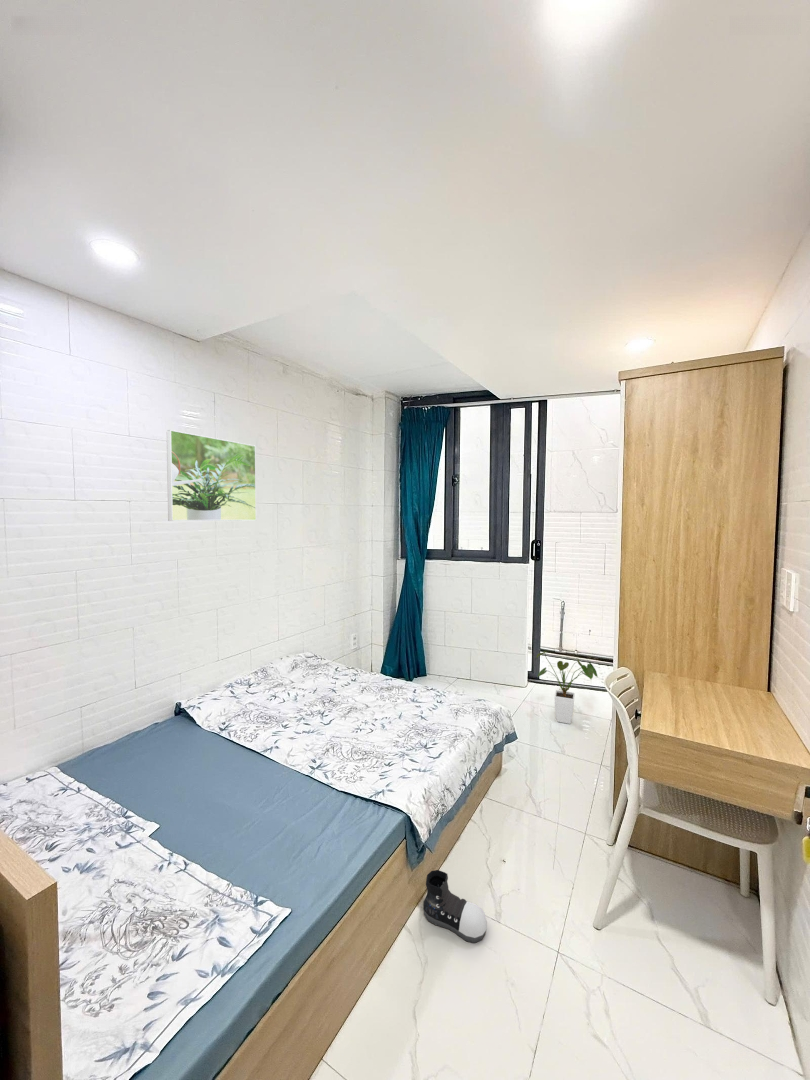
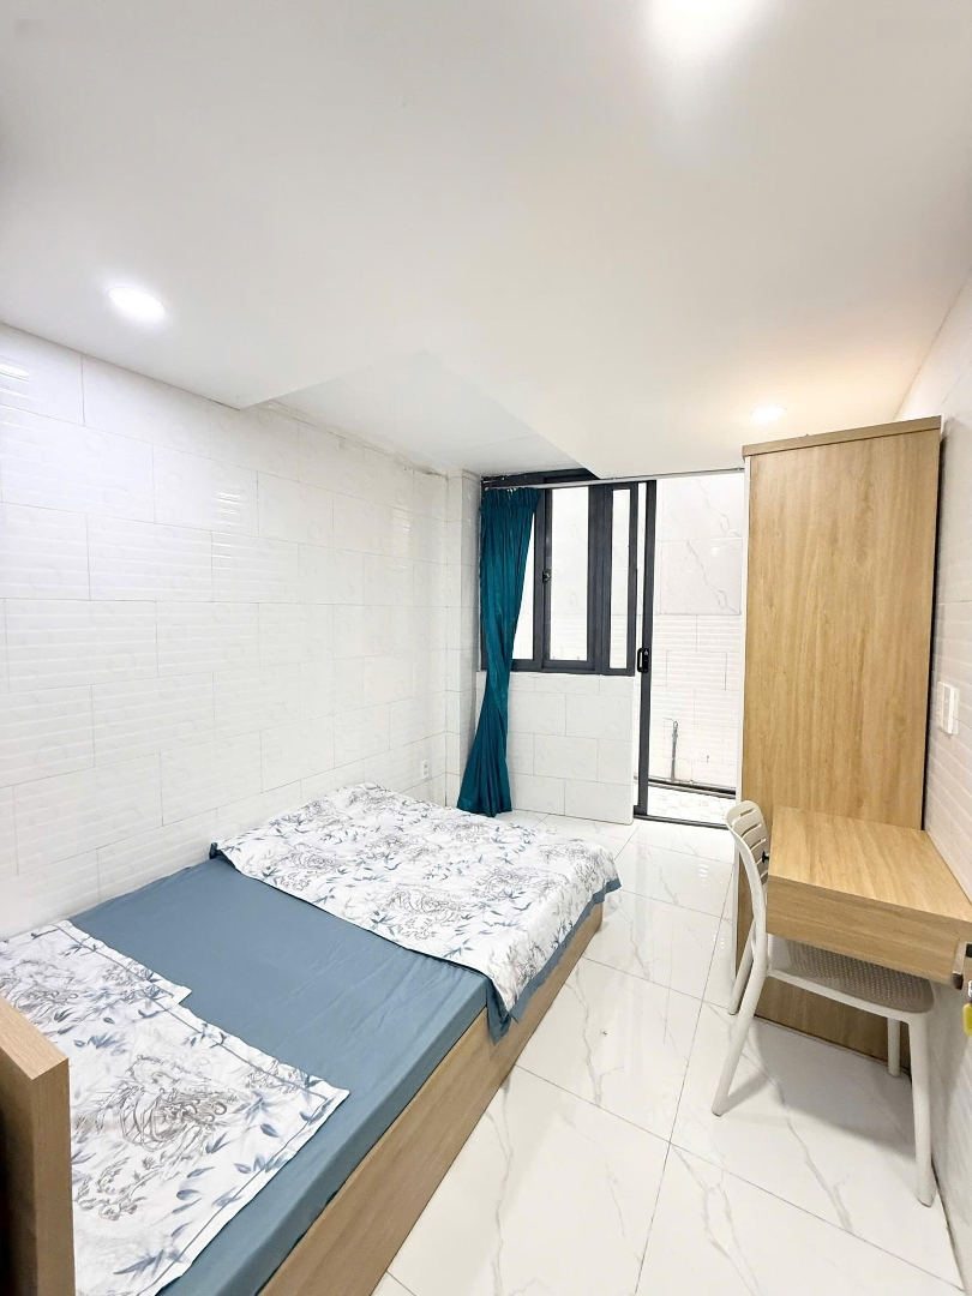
- shoe [422,869,488,944]
- house plant [536,650,599,725]
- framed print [166,429,257,522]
